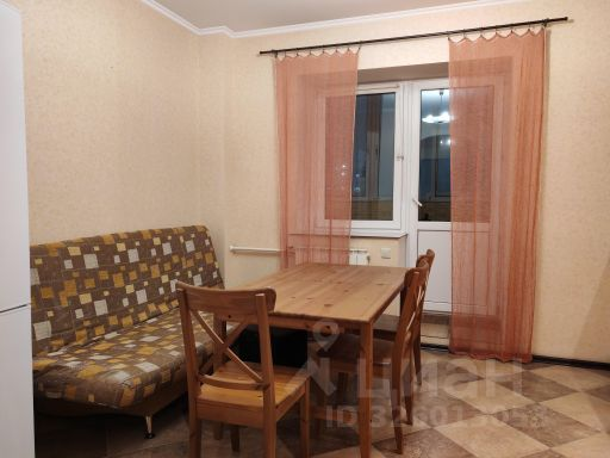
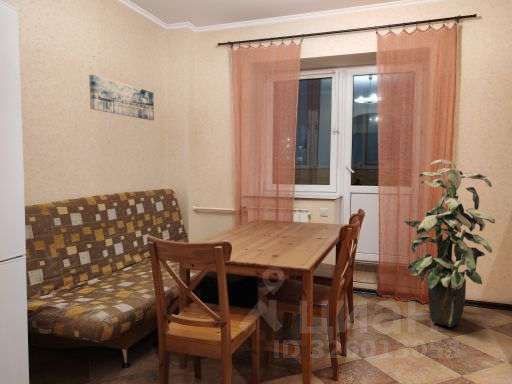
+ wall art [88,74,155,121]
+ indoor plant [403,159,496,328]
